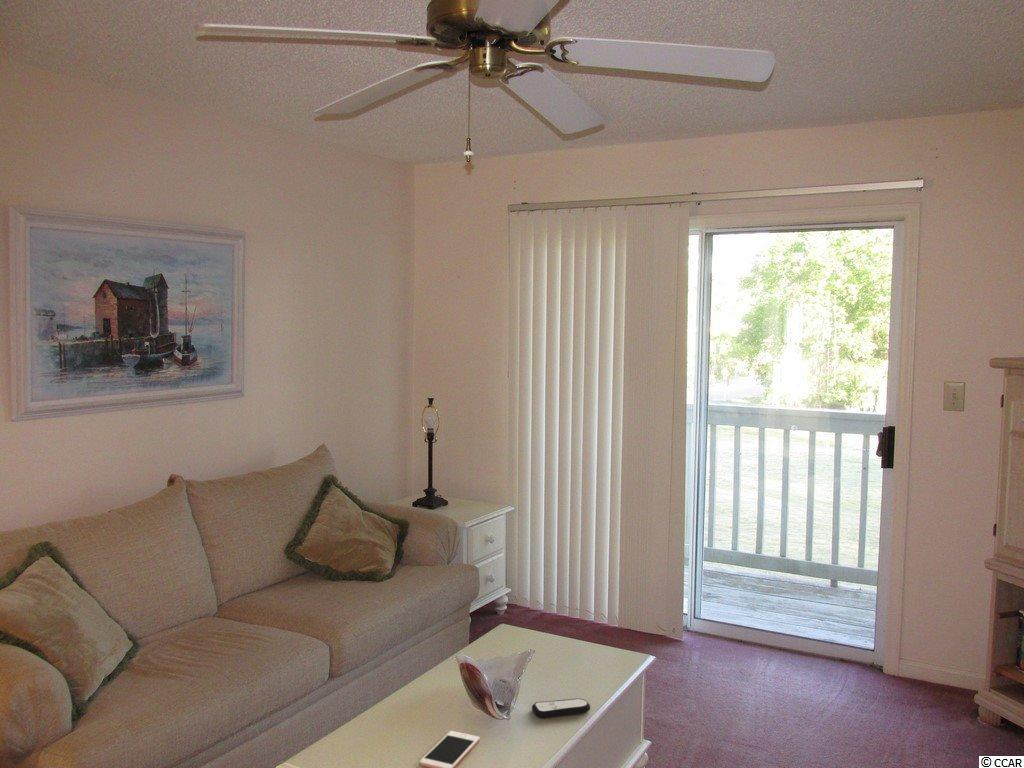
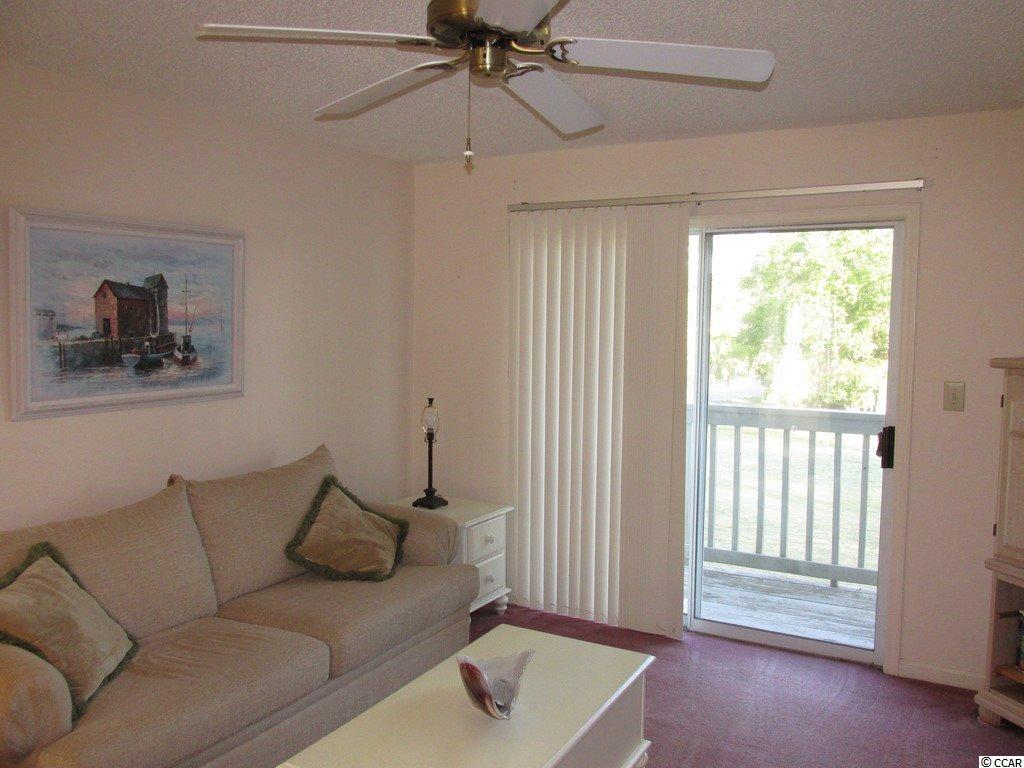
- cell phone [419,730,481,768]
- remote control [531,698,591,719]
